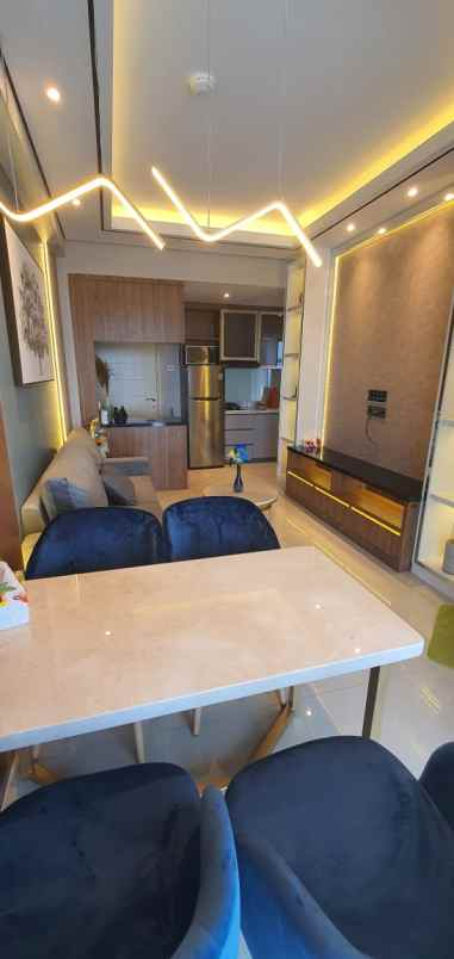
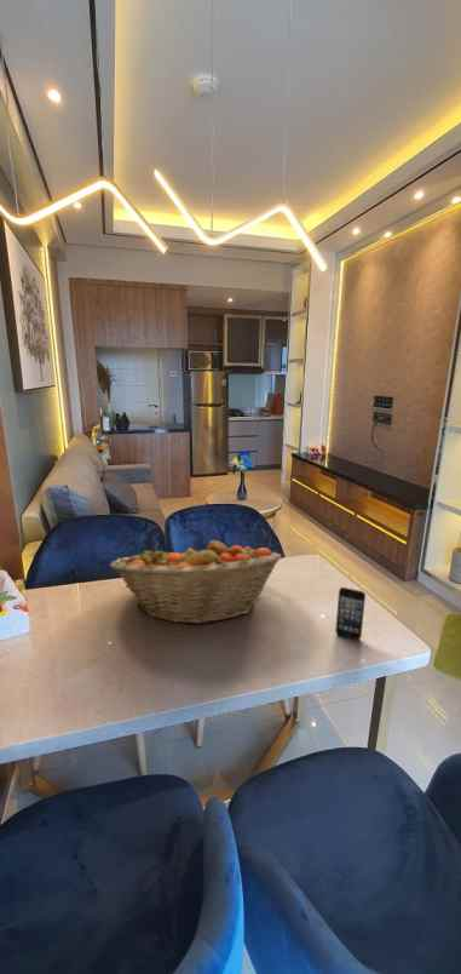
+ smartphone [334,586,367,641]
+ fruit basket [109,538,282,625]
